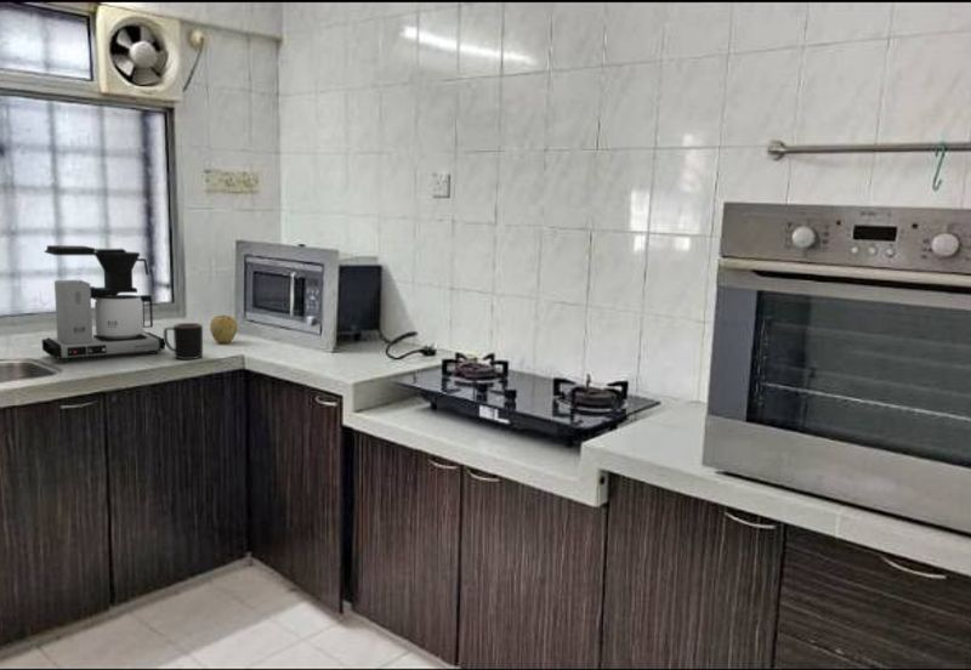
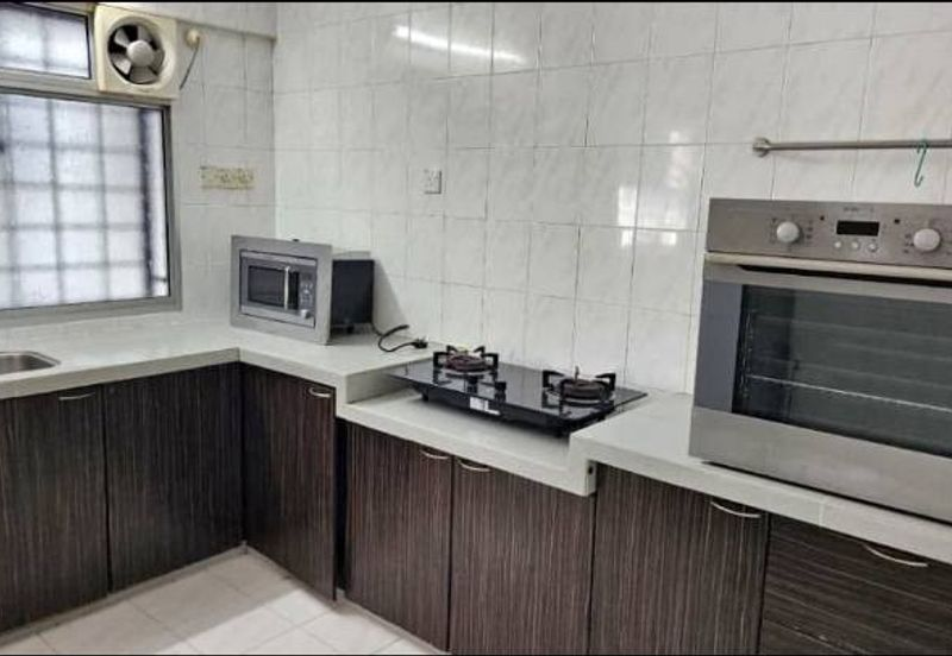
- mug [163,322,204,360]
- apple [209,314,238,345]
- coffee maker [41,244,166,363]
